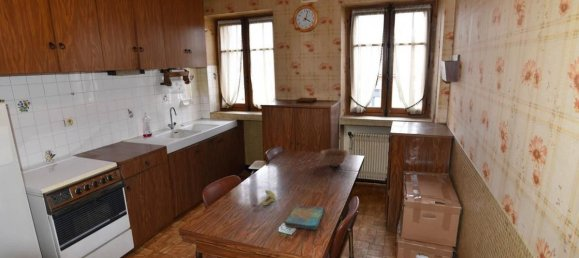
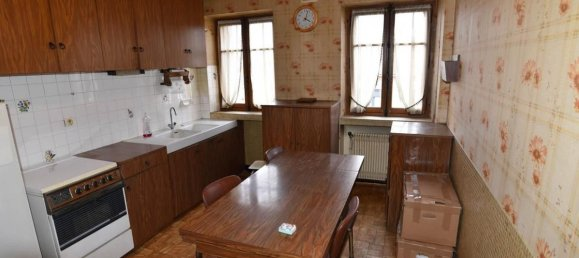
- dish towel [284,204,325,231]
- bowl [320,148,350,168]
- fruit [251,189,276,208]
